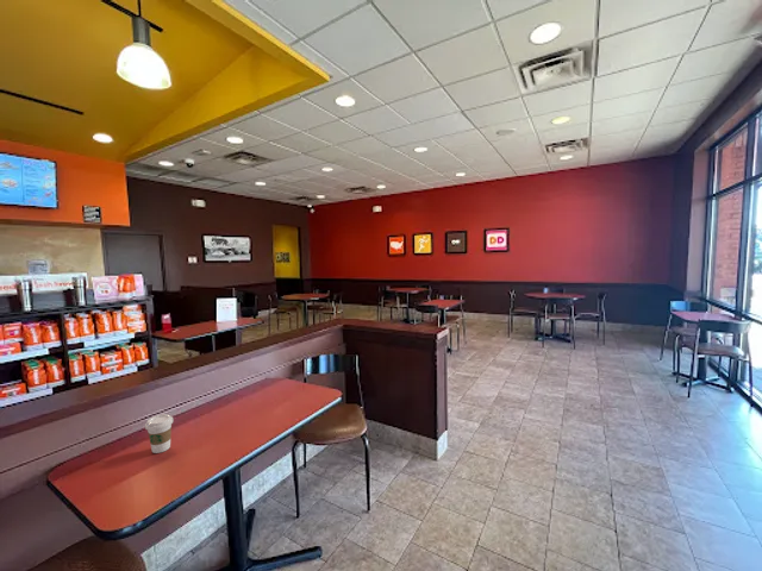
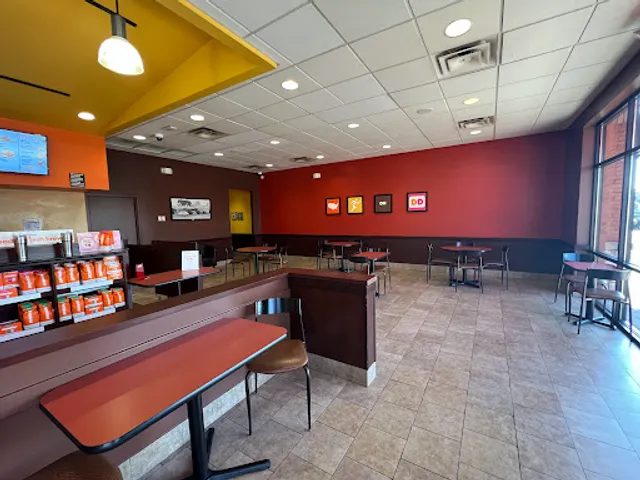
- coffee cup [144,413,174,454]
